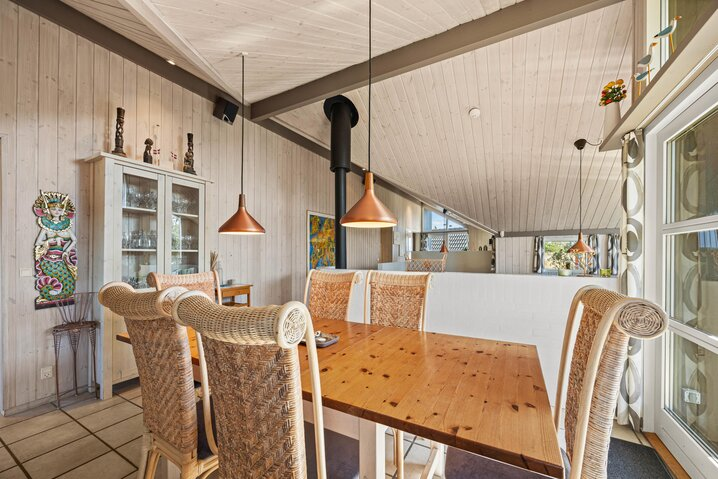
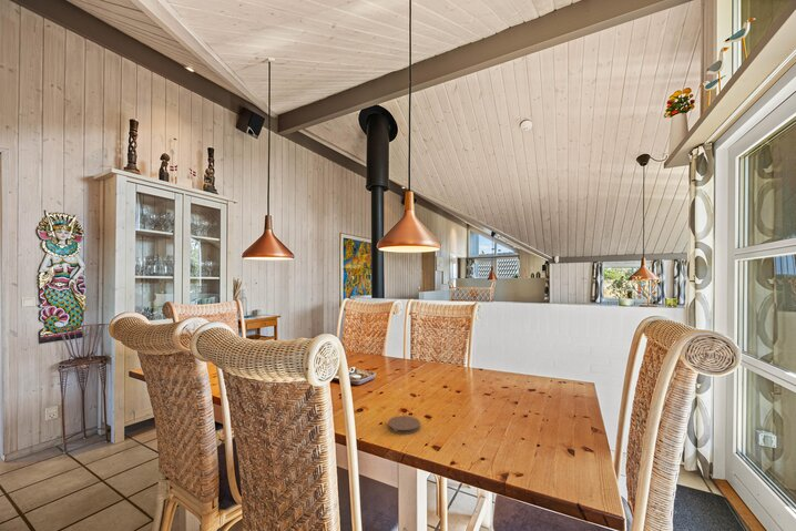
+ coaster [387,415,421,436]
